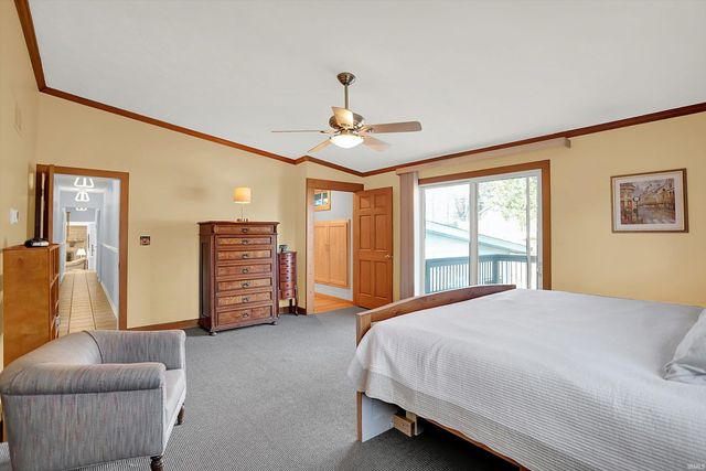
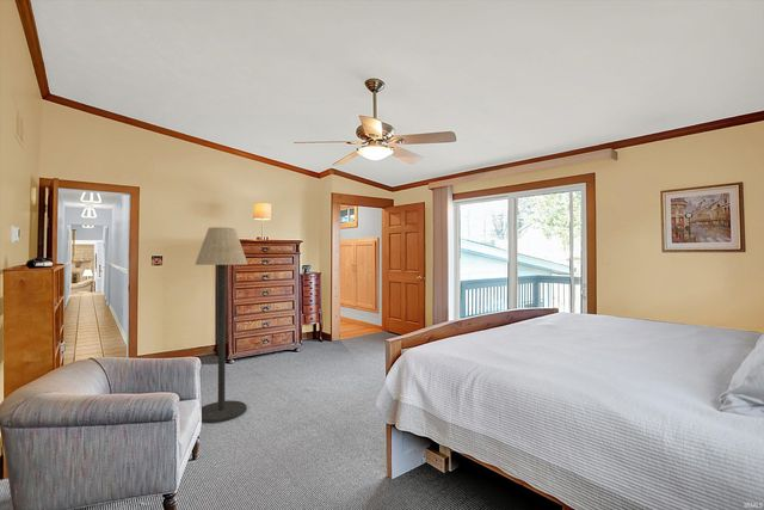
+ floor lamp [193,226,248,423]
